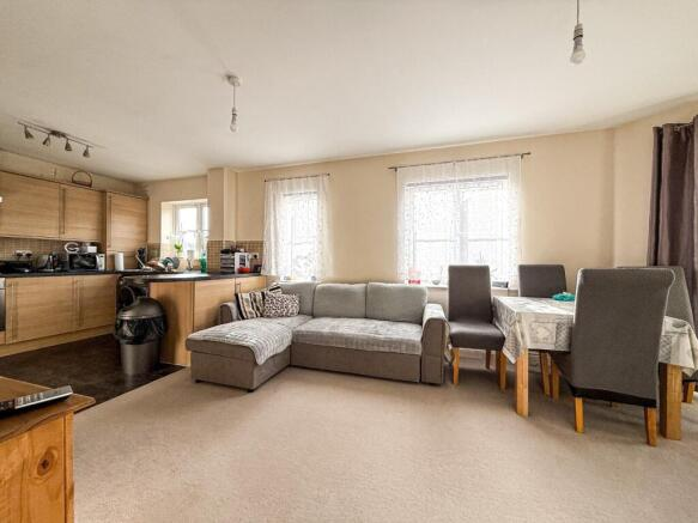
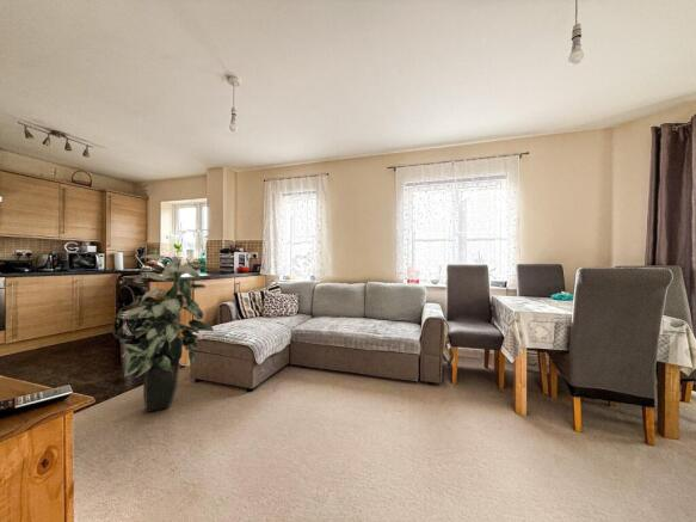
+ indoor plant [121,253,215,413]
